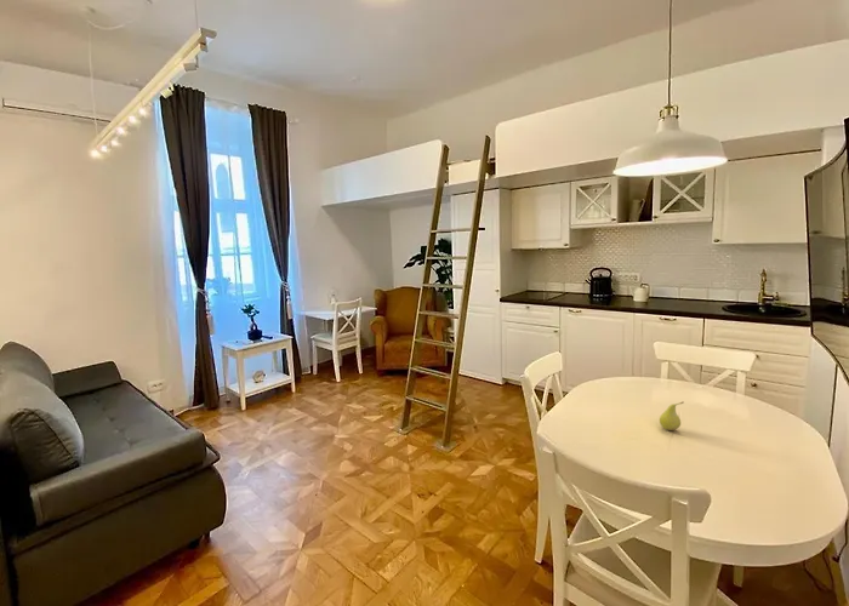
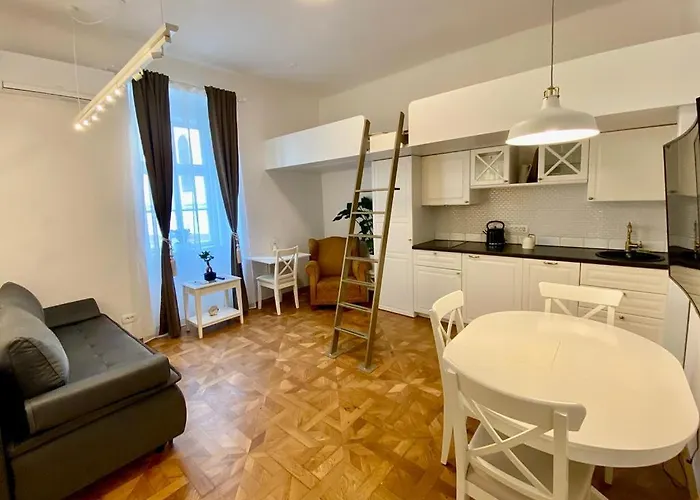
- fruit [659,400,685,431]
